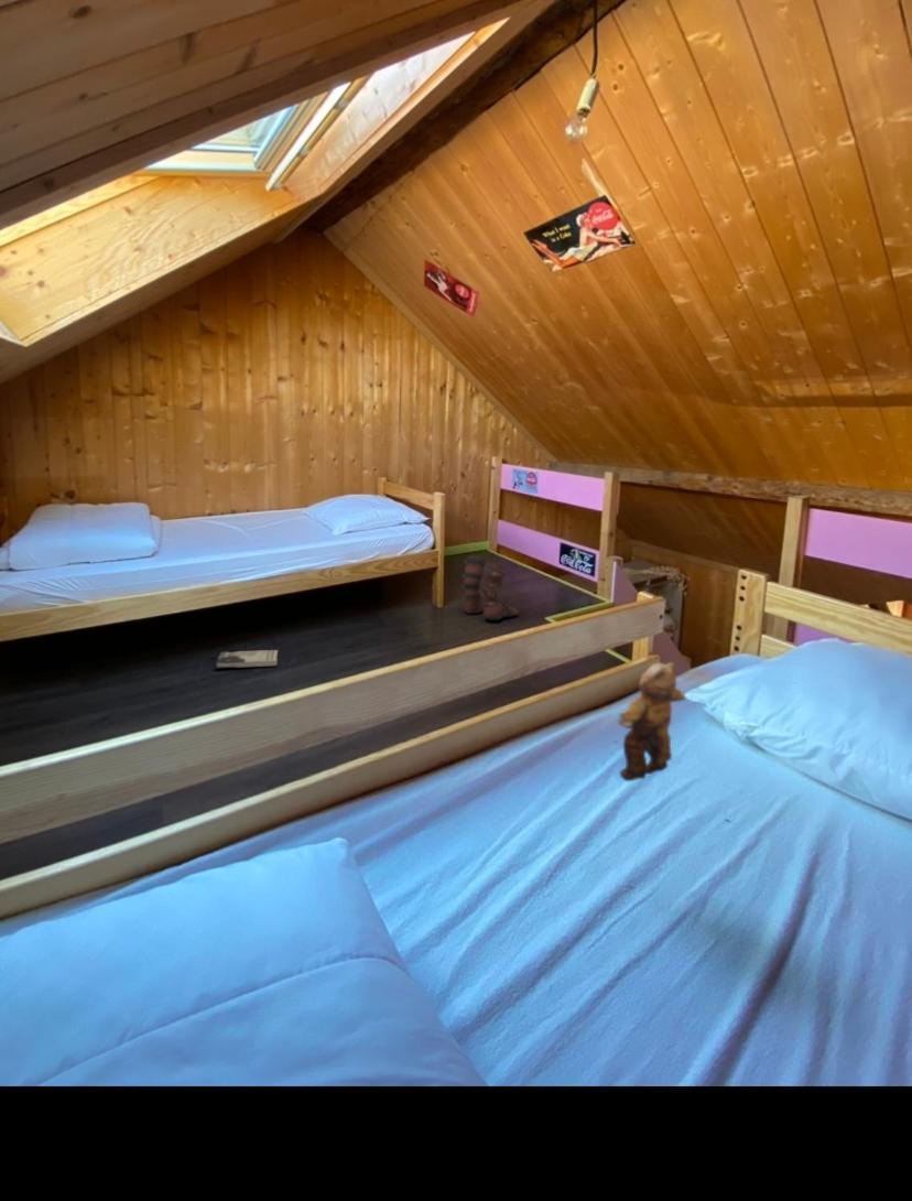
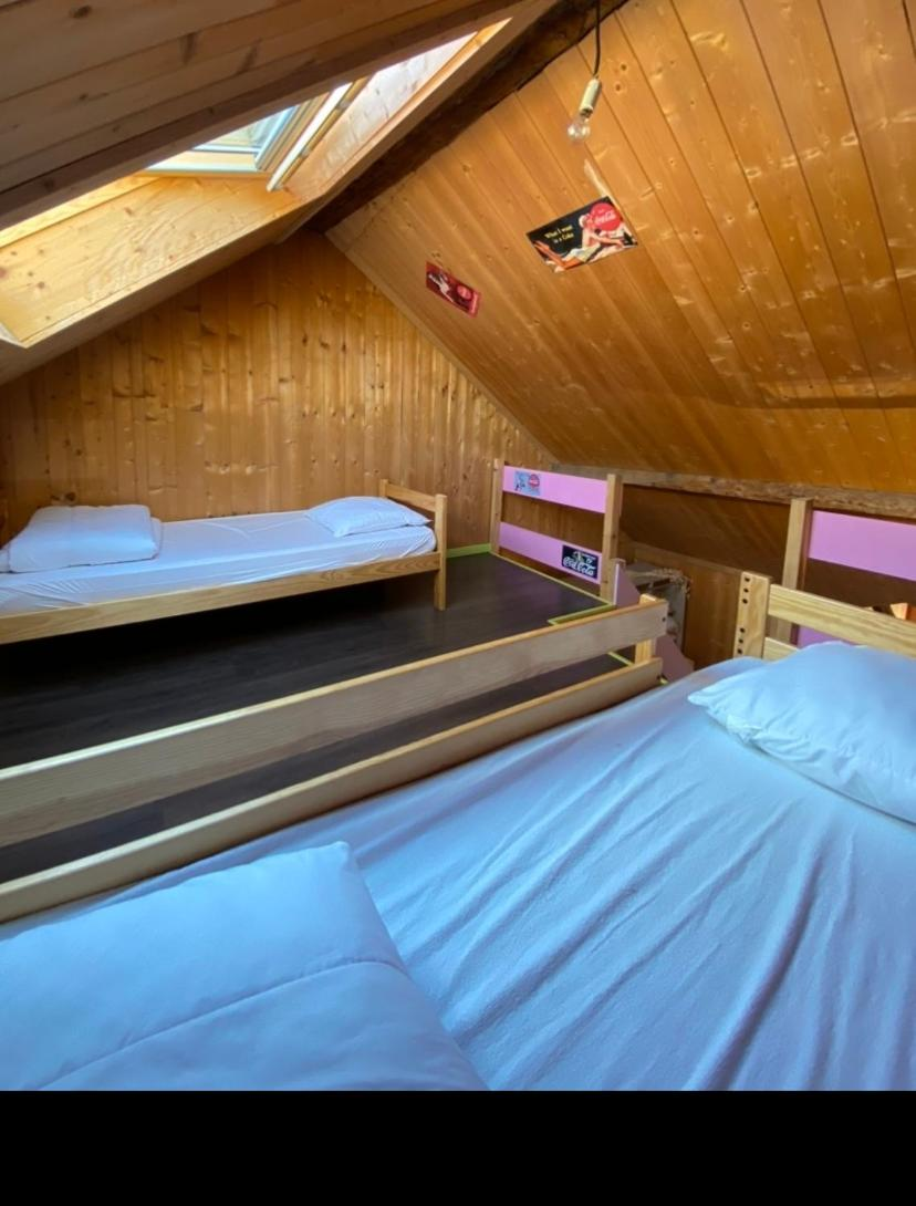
- teddy bear [617,661,727,819]
- boots [462,554,520,621]
- book [215,649,279,669]
